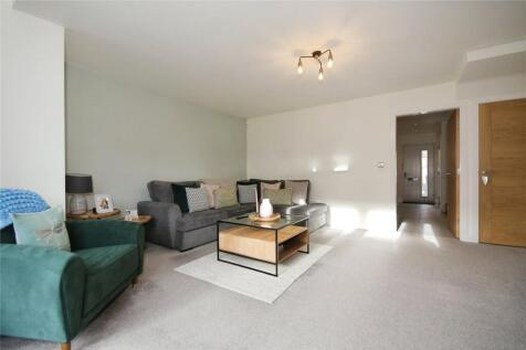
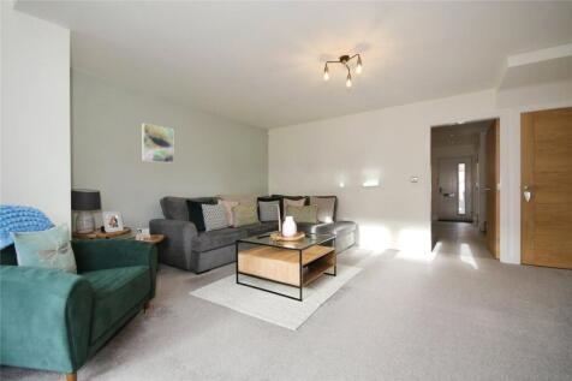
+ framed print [141,123,175,165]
